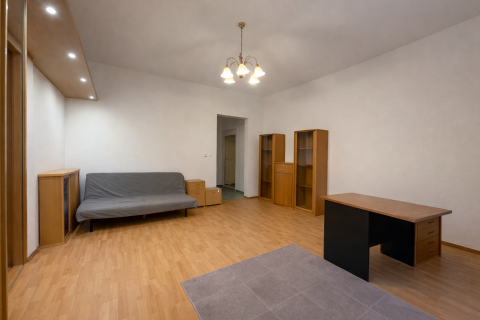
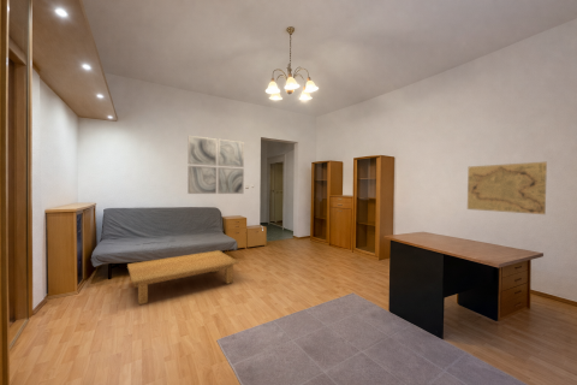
+ wall art [186,135,245,195]
+ coffee table [126,249,240,306]
+ map [466,161,548,215]
